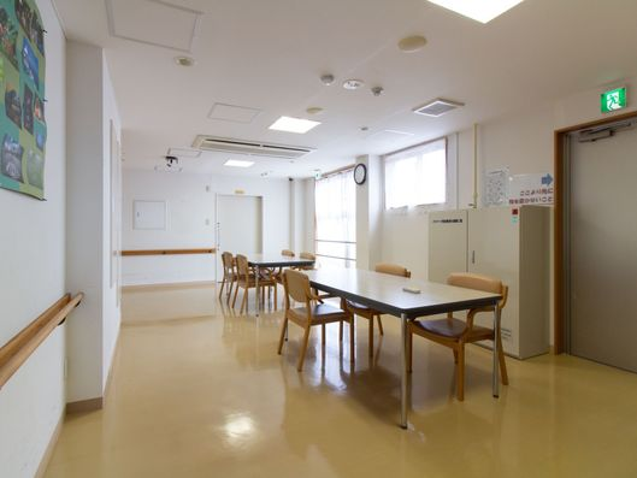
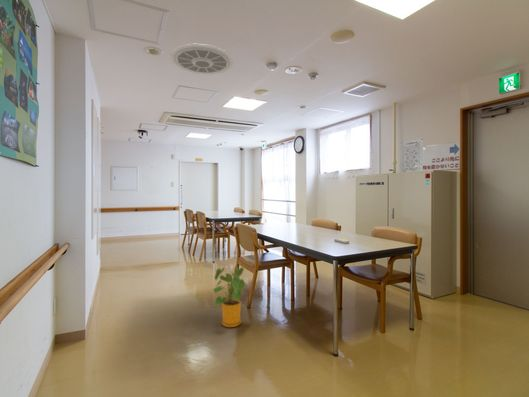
+ house plant [212,265,249,328]
+ ceiling vent [169,43,235,76]
